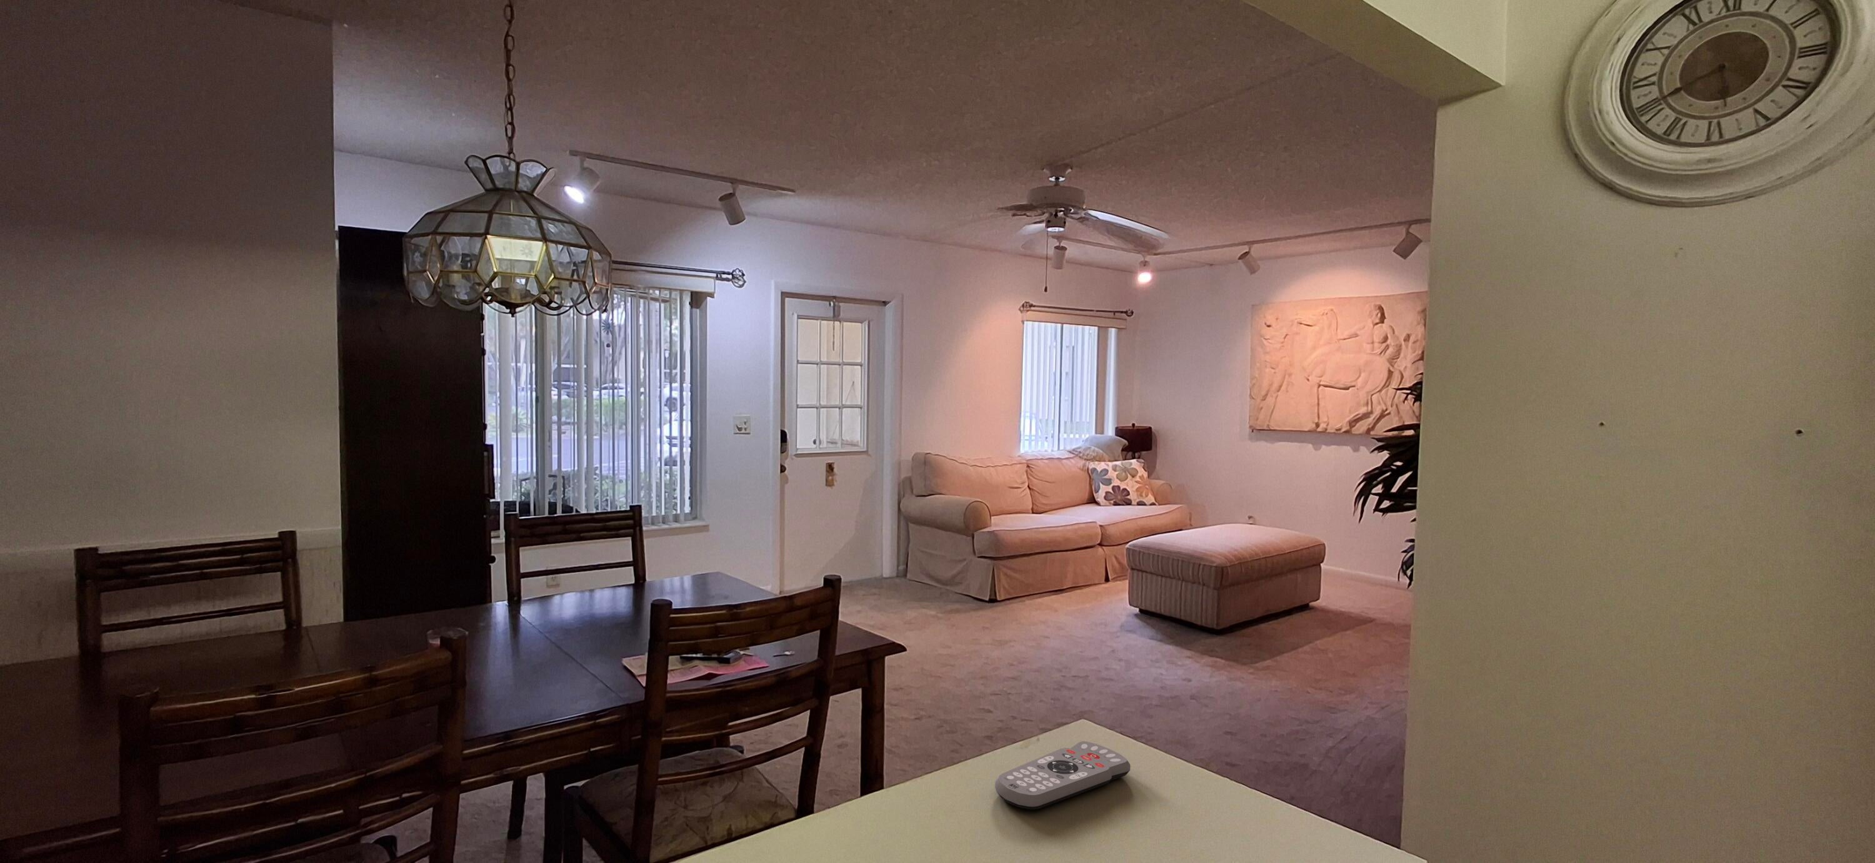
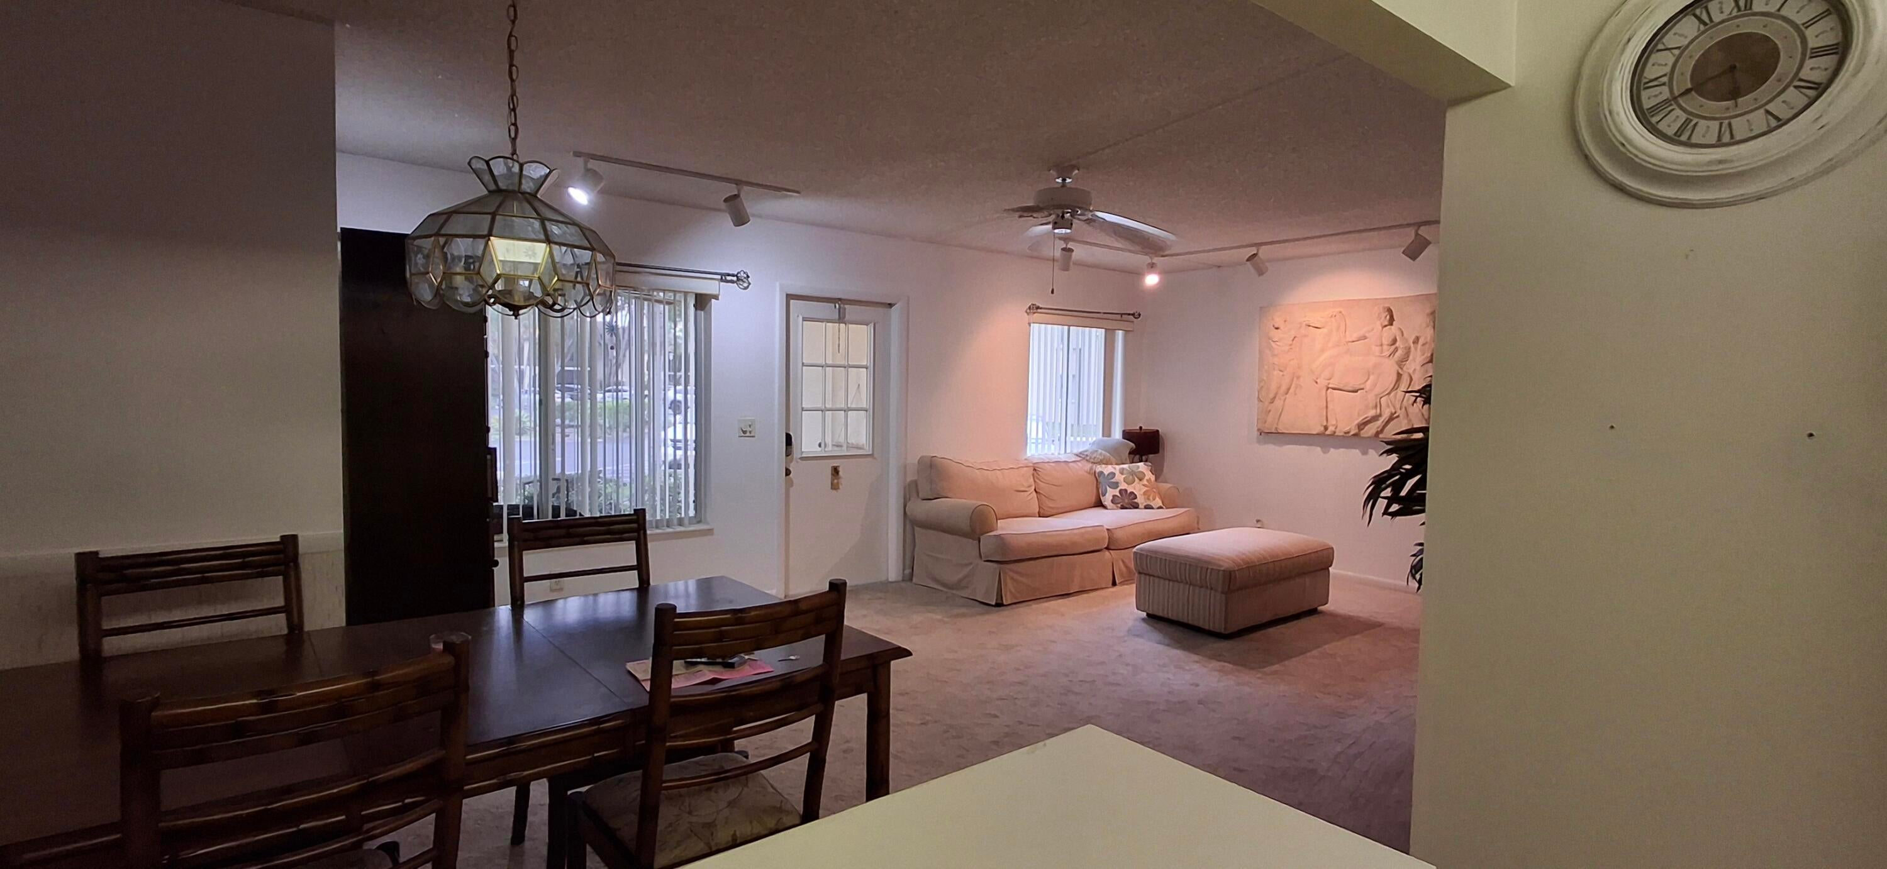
- remote control [995,741,1131,810]
